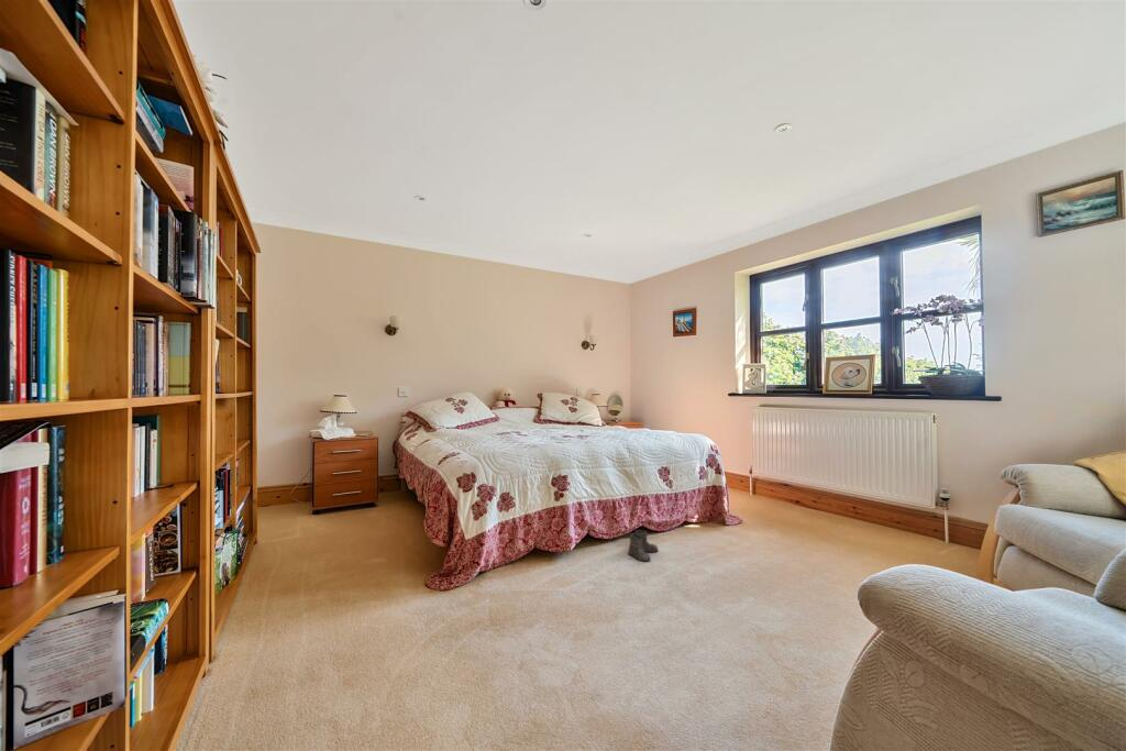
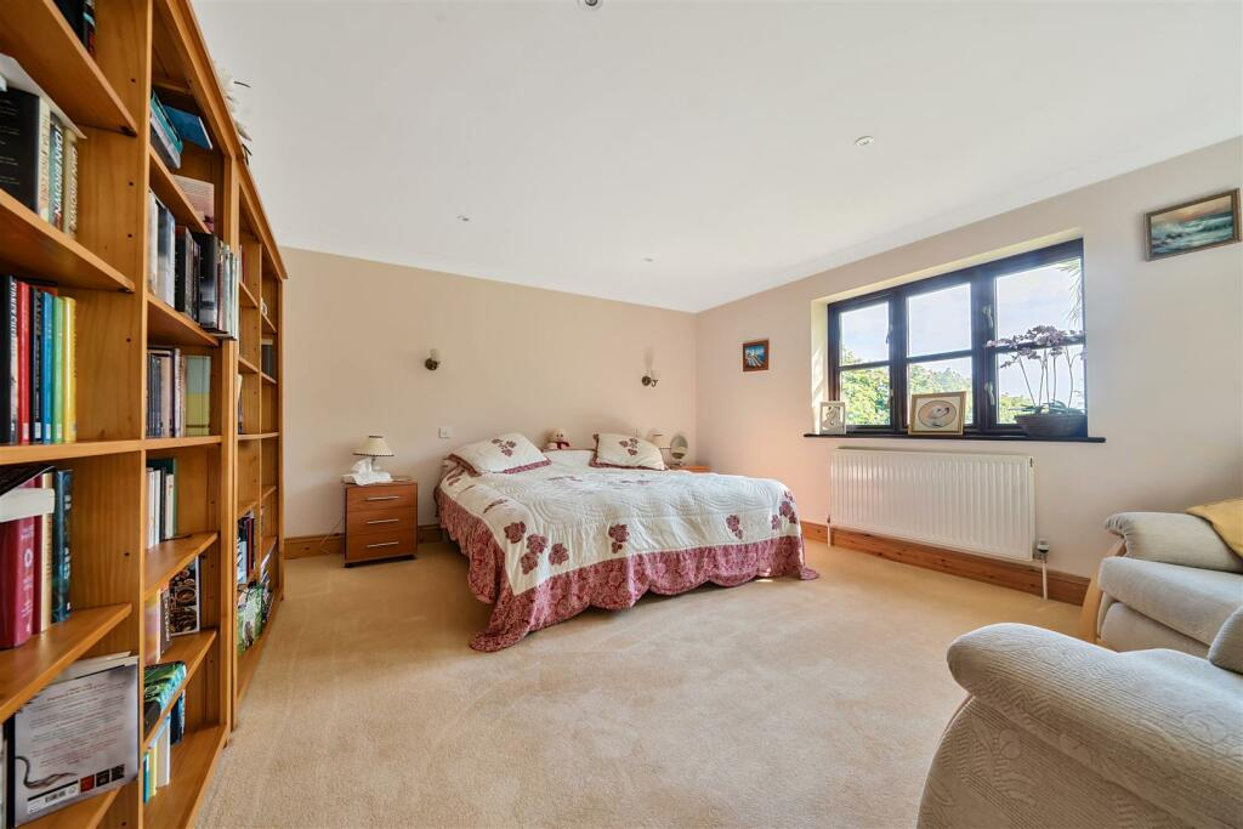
- boots [627,529,660,563]
